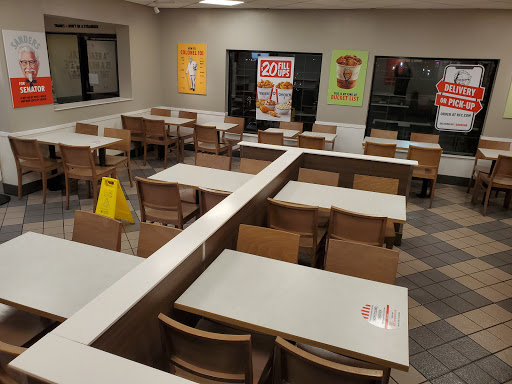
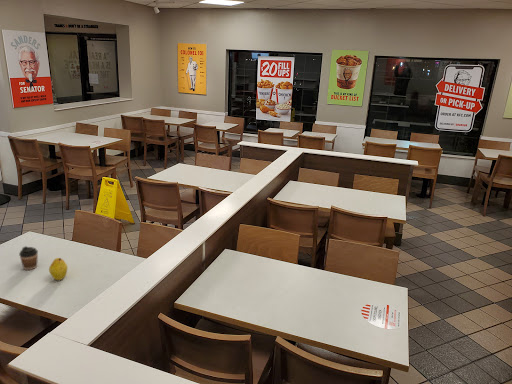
+ fruit [48,257,68,281]
+ coffee cup [18,245,39,271]
